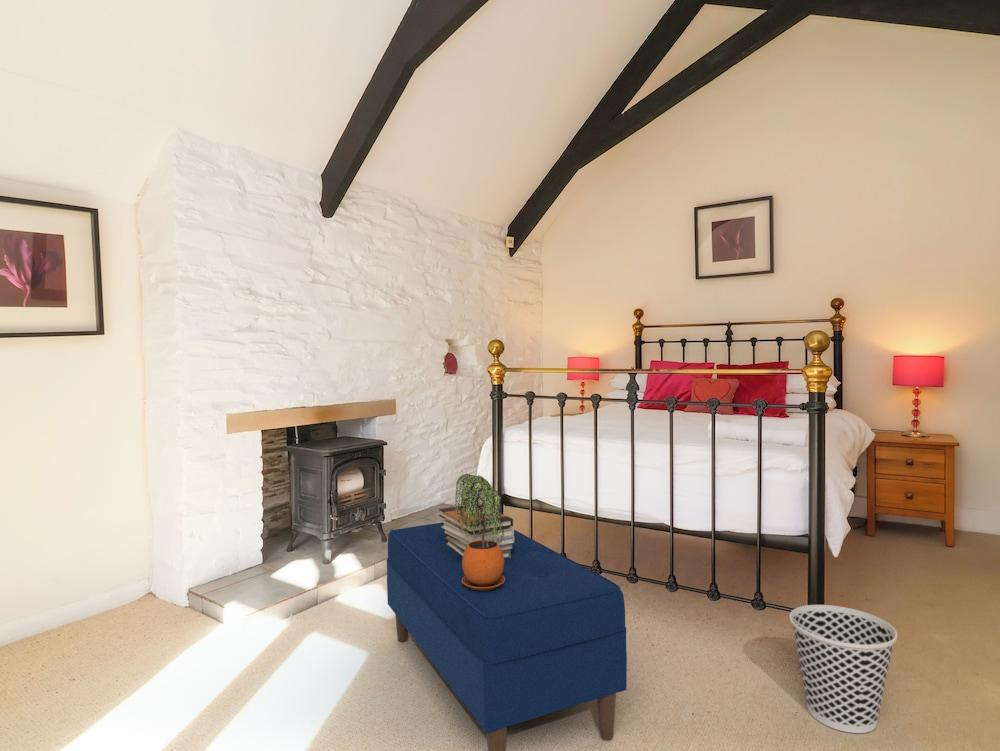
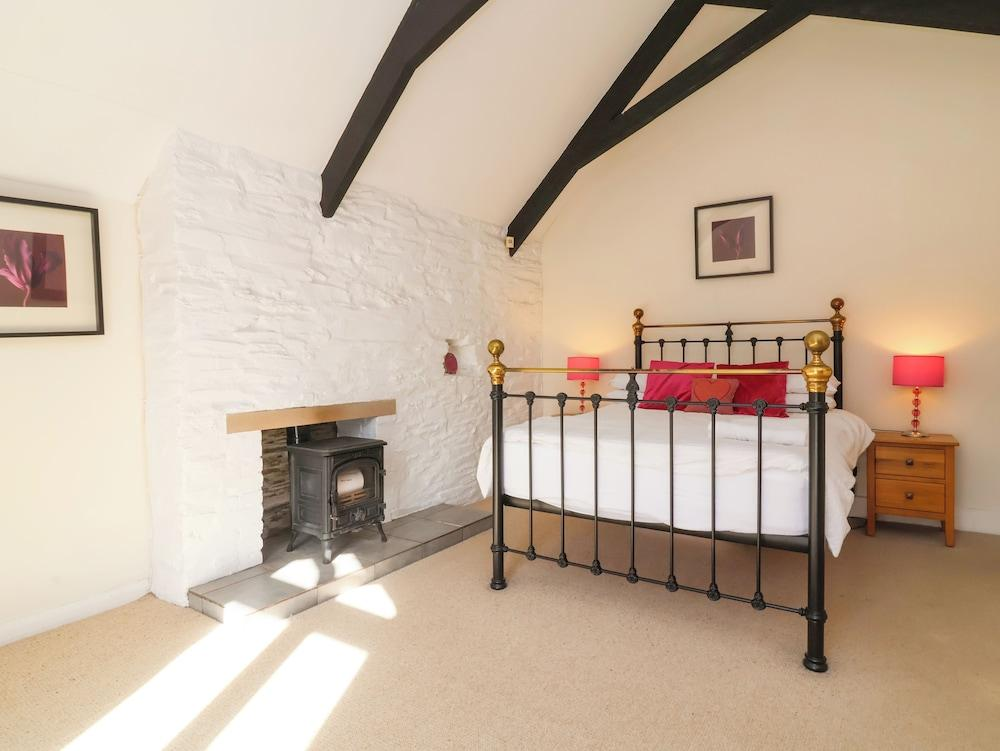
- book stack [438,505,515,559]
- wastebasket [789,604,898,734]
- bench [386,522,628,751]
- potted plant [453,473,505,591]
